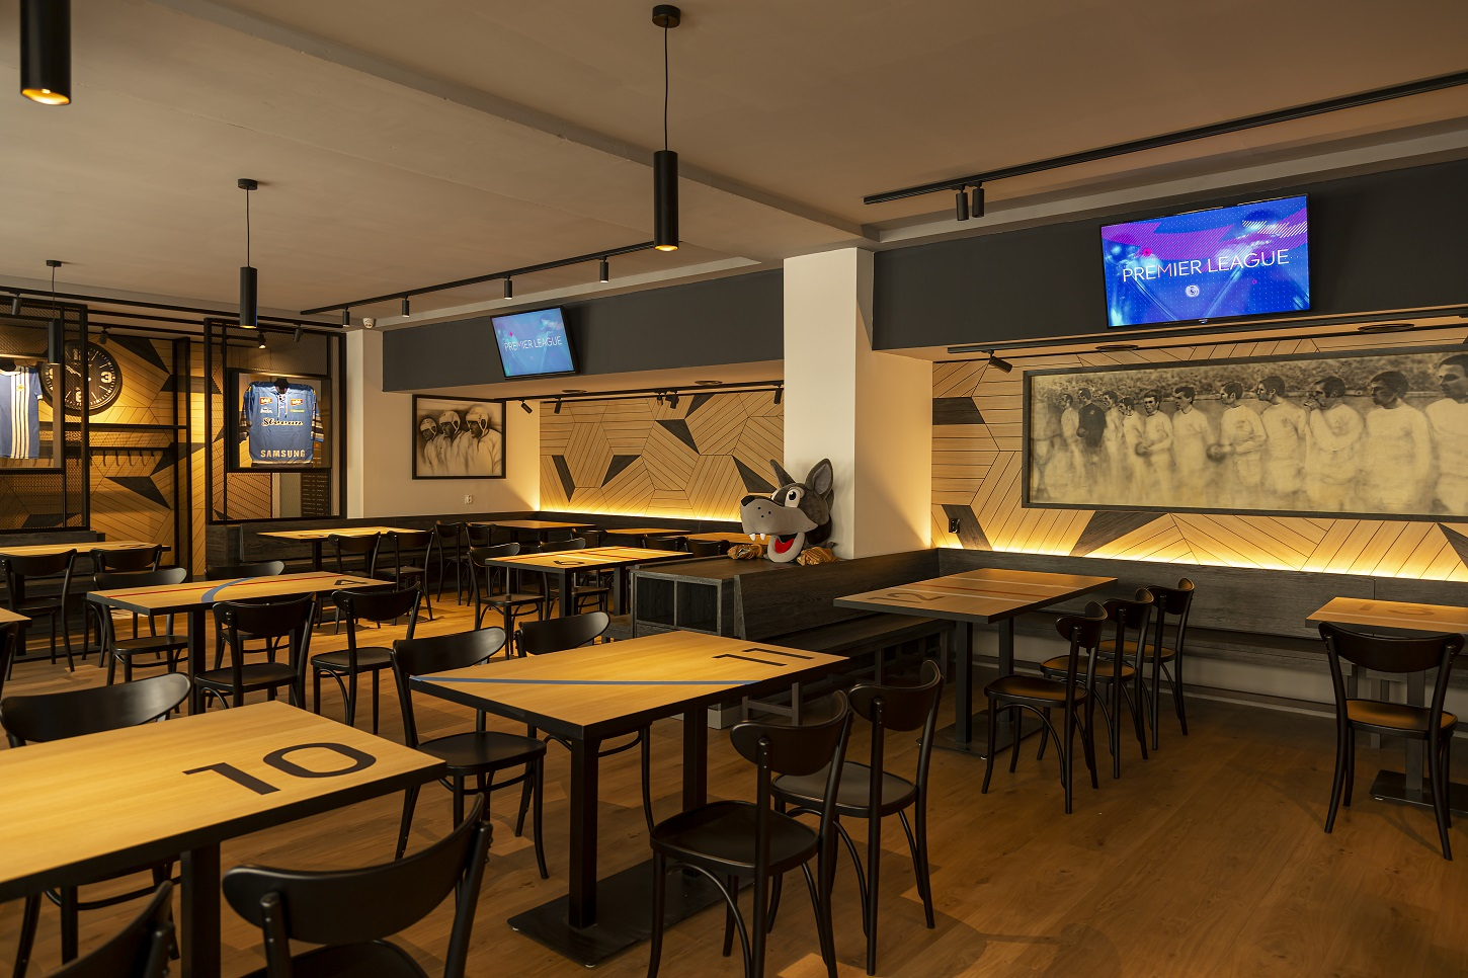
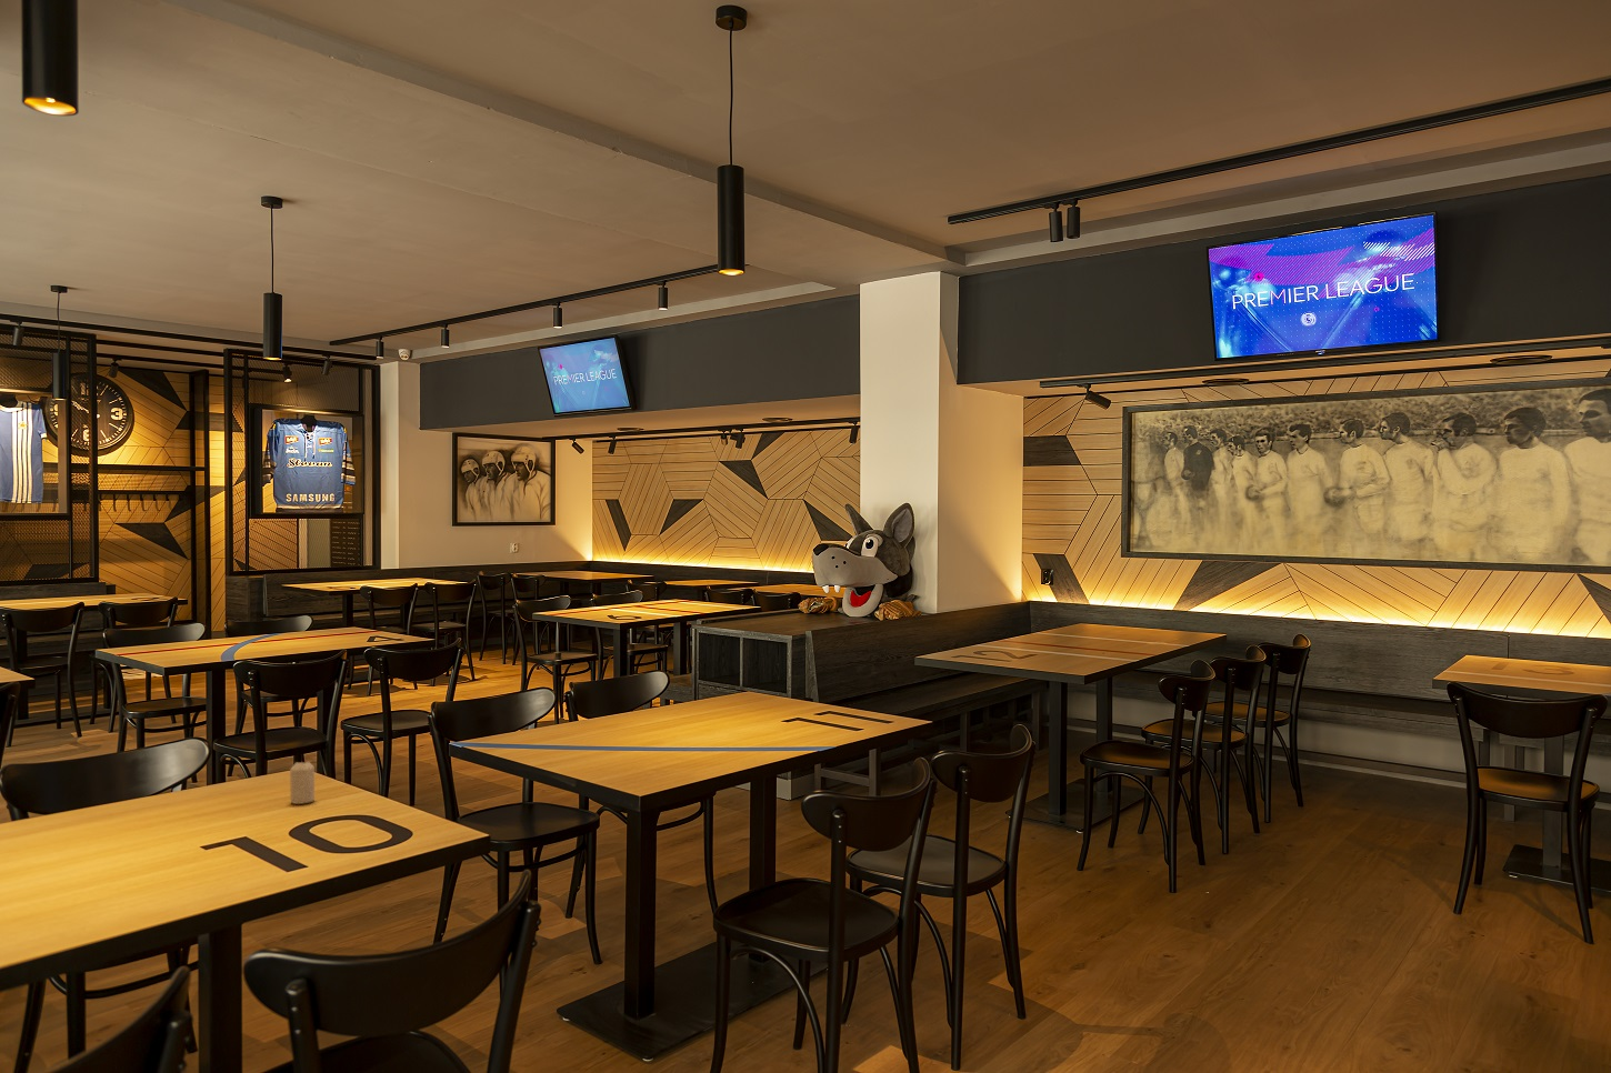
+ candle [289,760,315,805]
